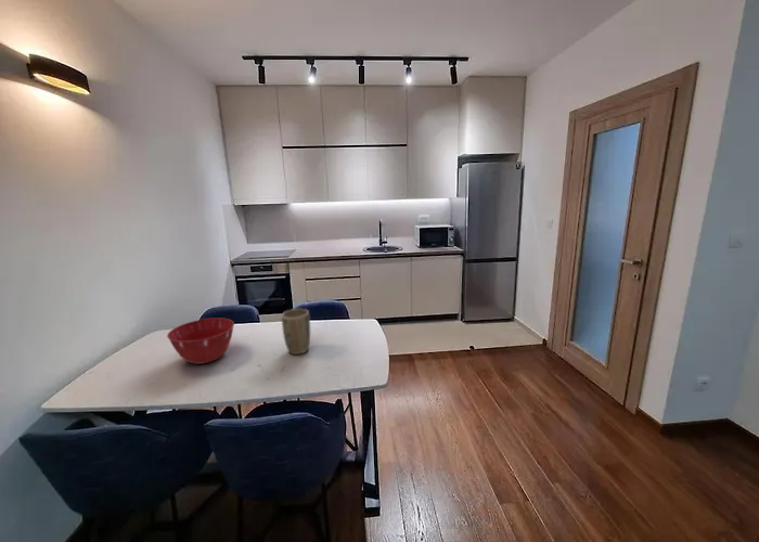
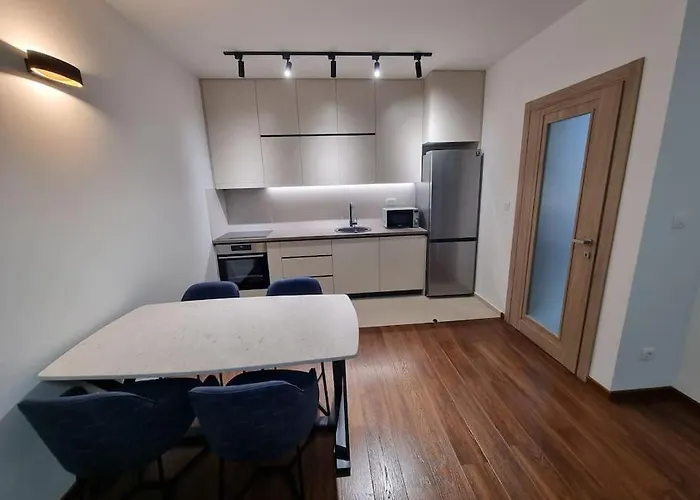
- mixing bowl [166,317,235,365]
- plant pot [281,308,311,356]
